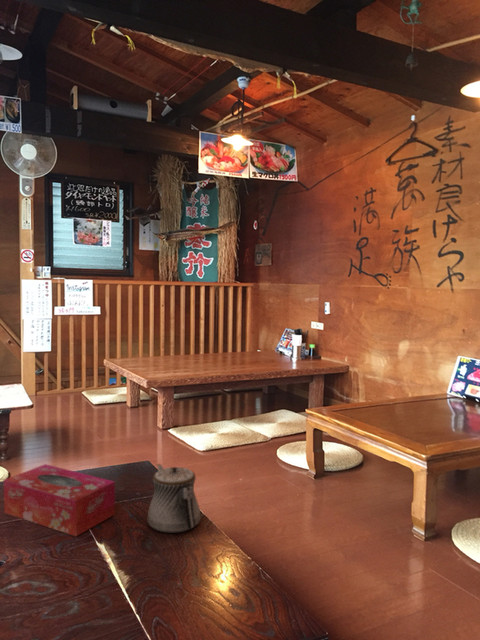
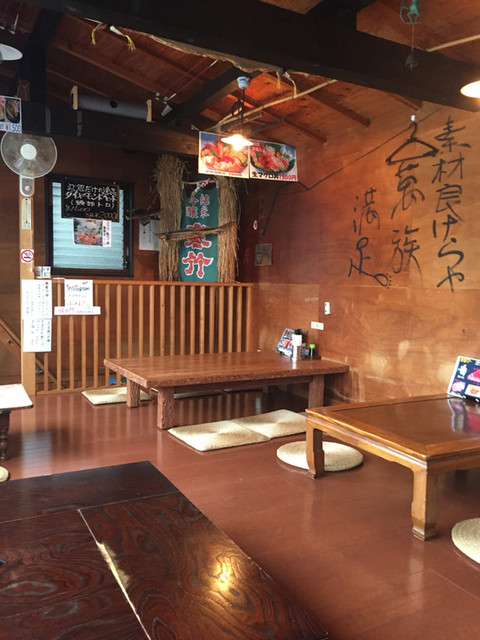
- teapot [146,463,202,534]
- tissue box [3,463,116,537]
